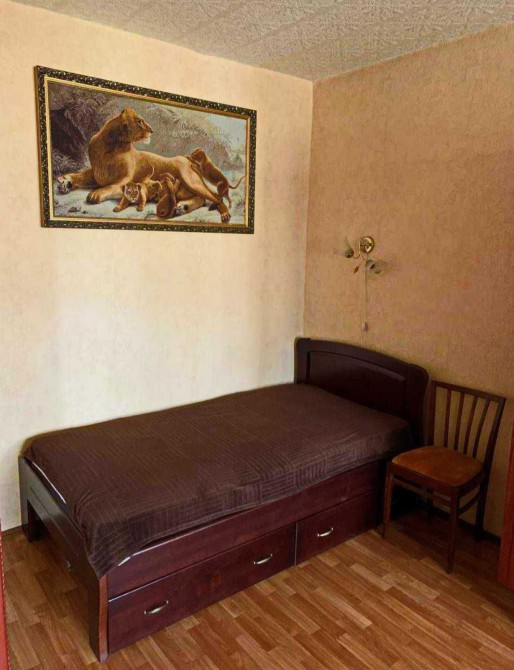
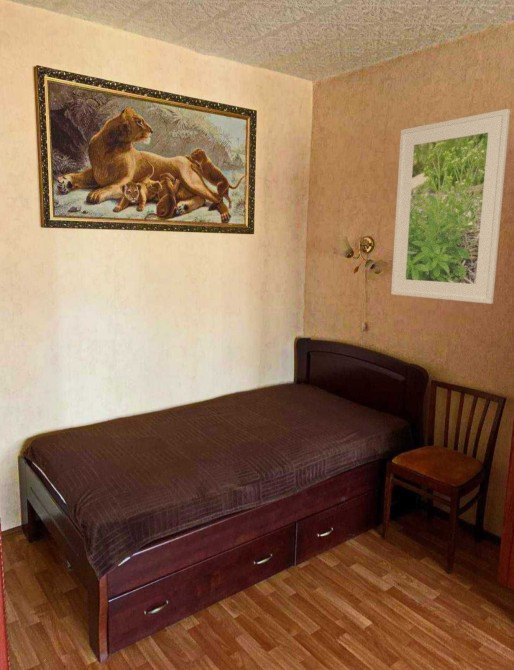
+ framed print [390,108,511,305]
